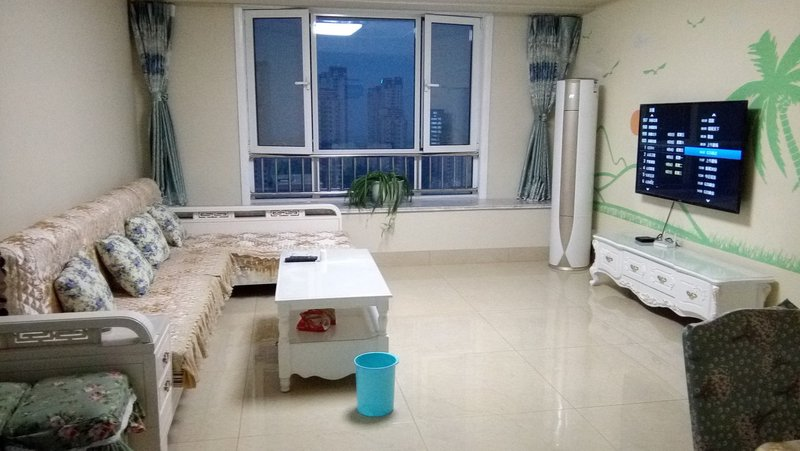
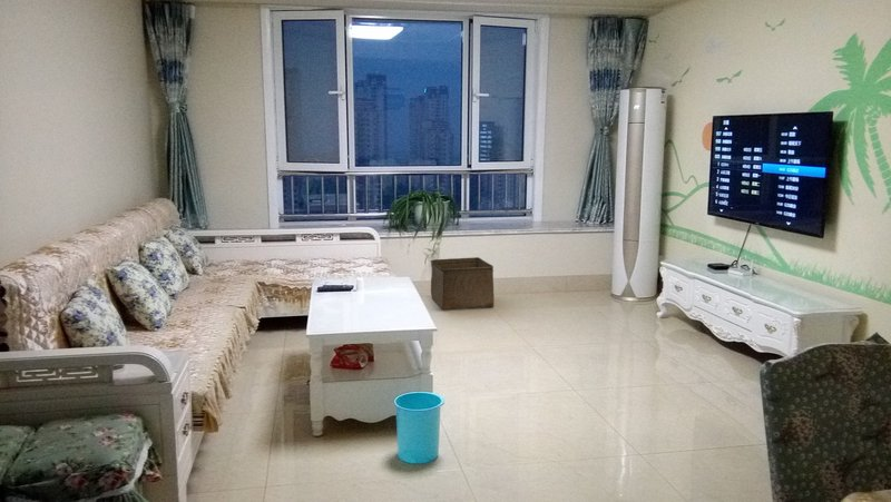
+ storage bin [430,256,496,311]
